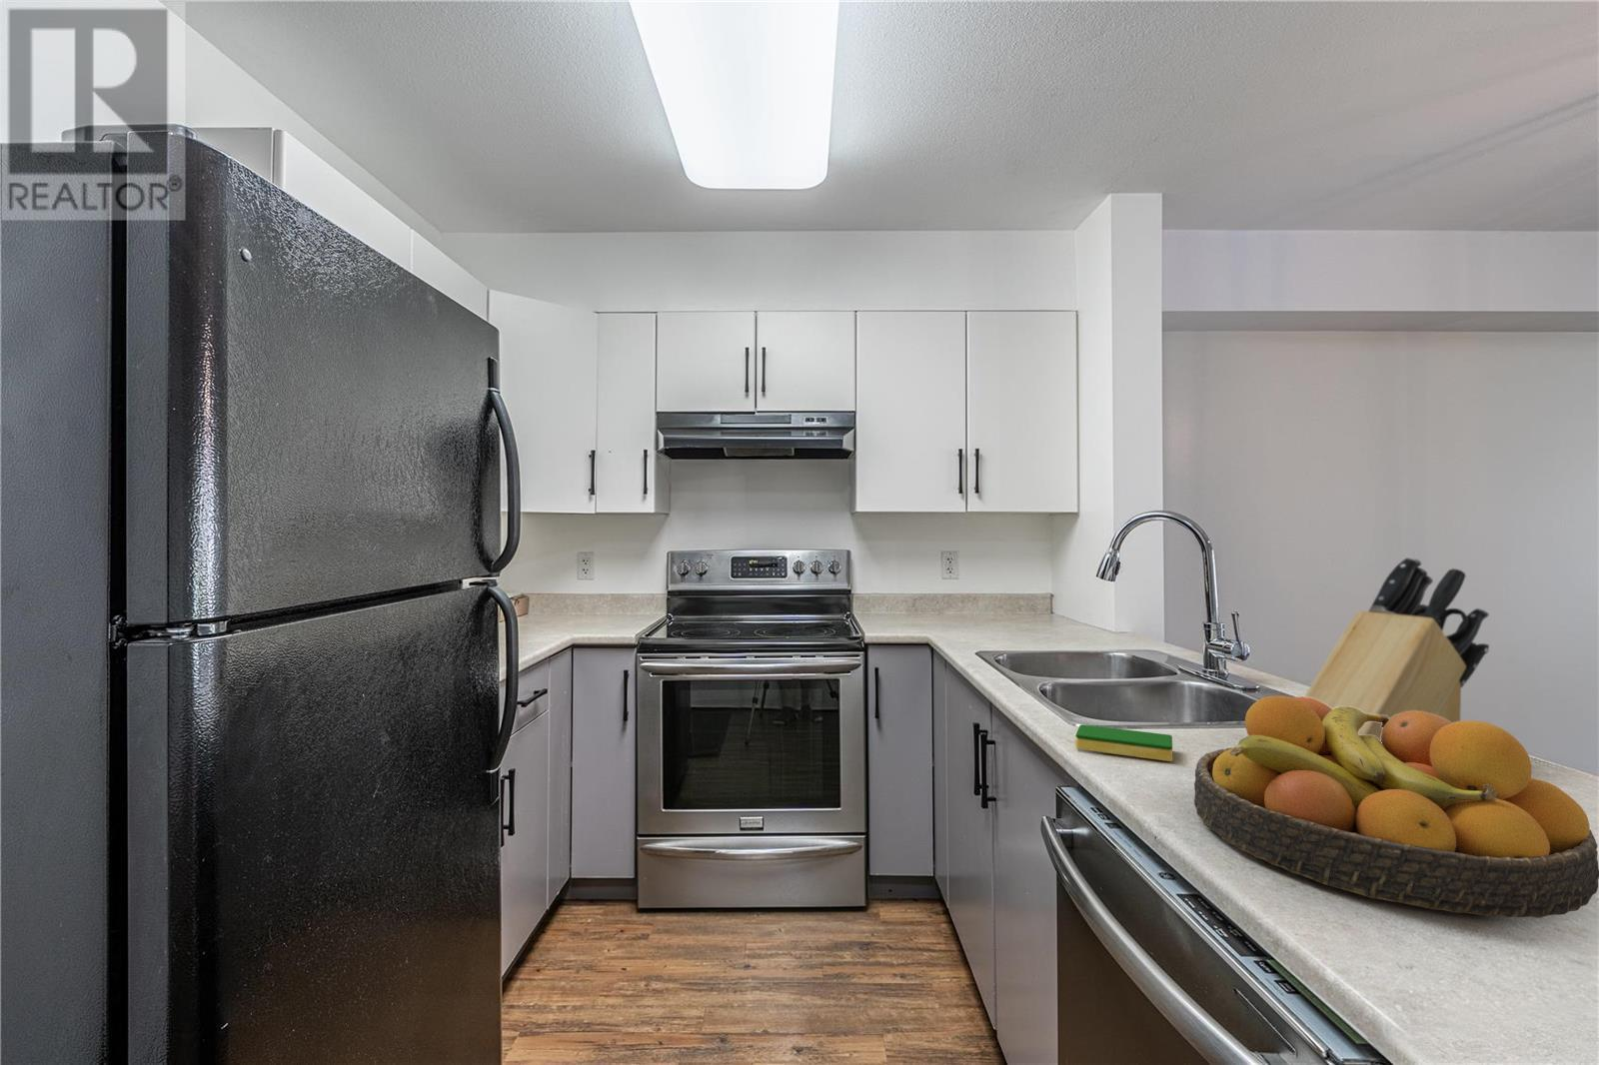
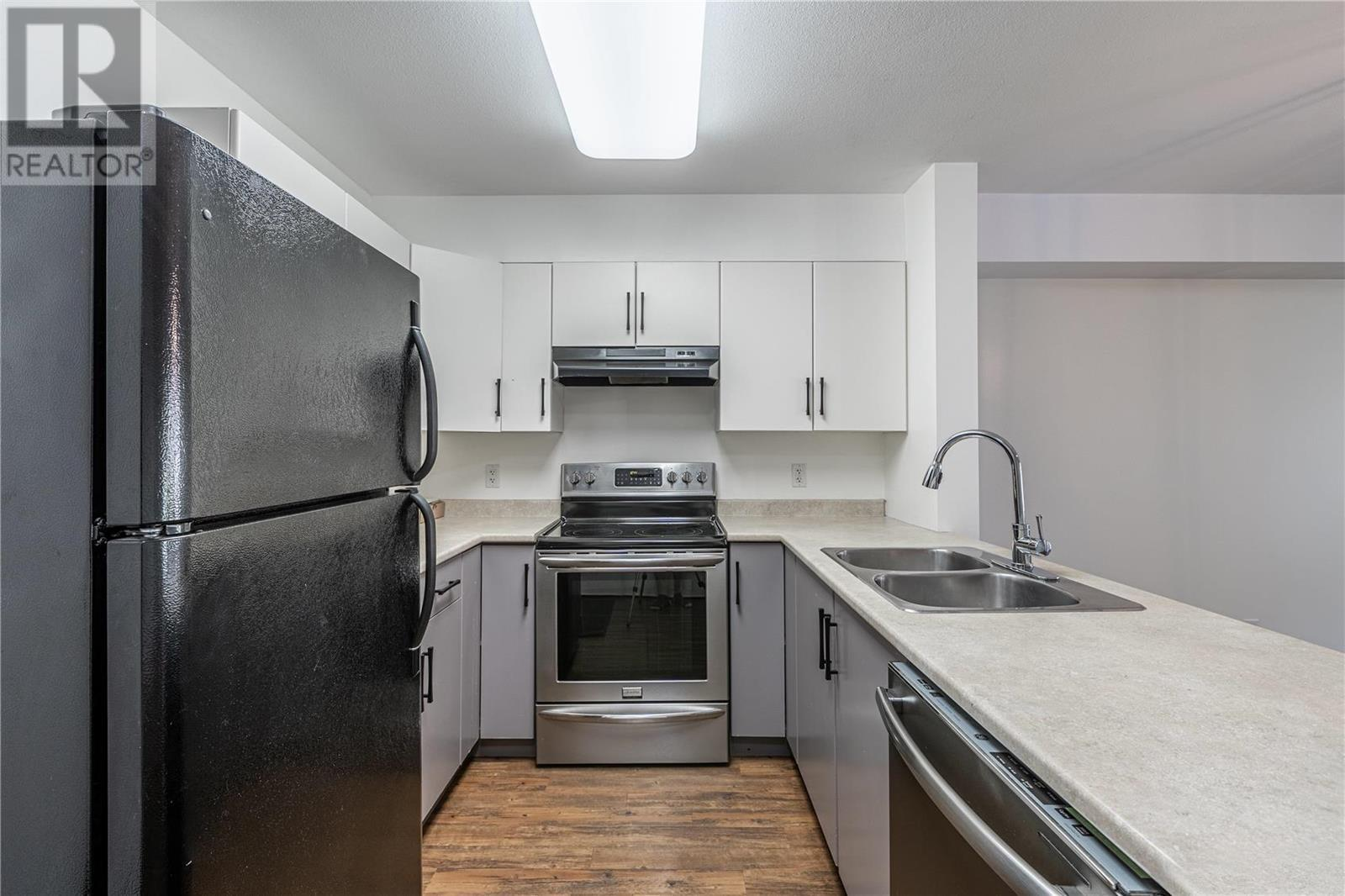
- dish sponge [1075,724,1173,762]
- fruit bowl [1194,695,1599,919]
- knife block [1303,555,1490,742]
